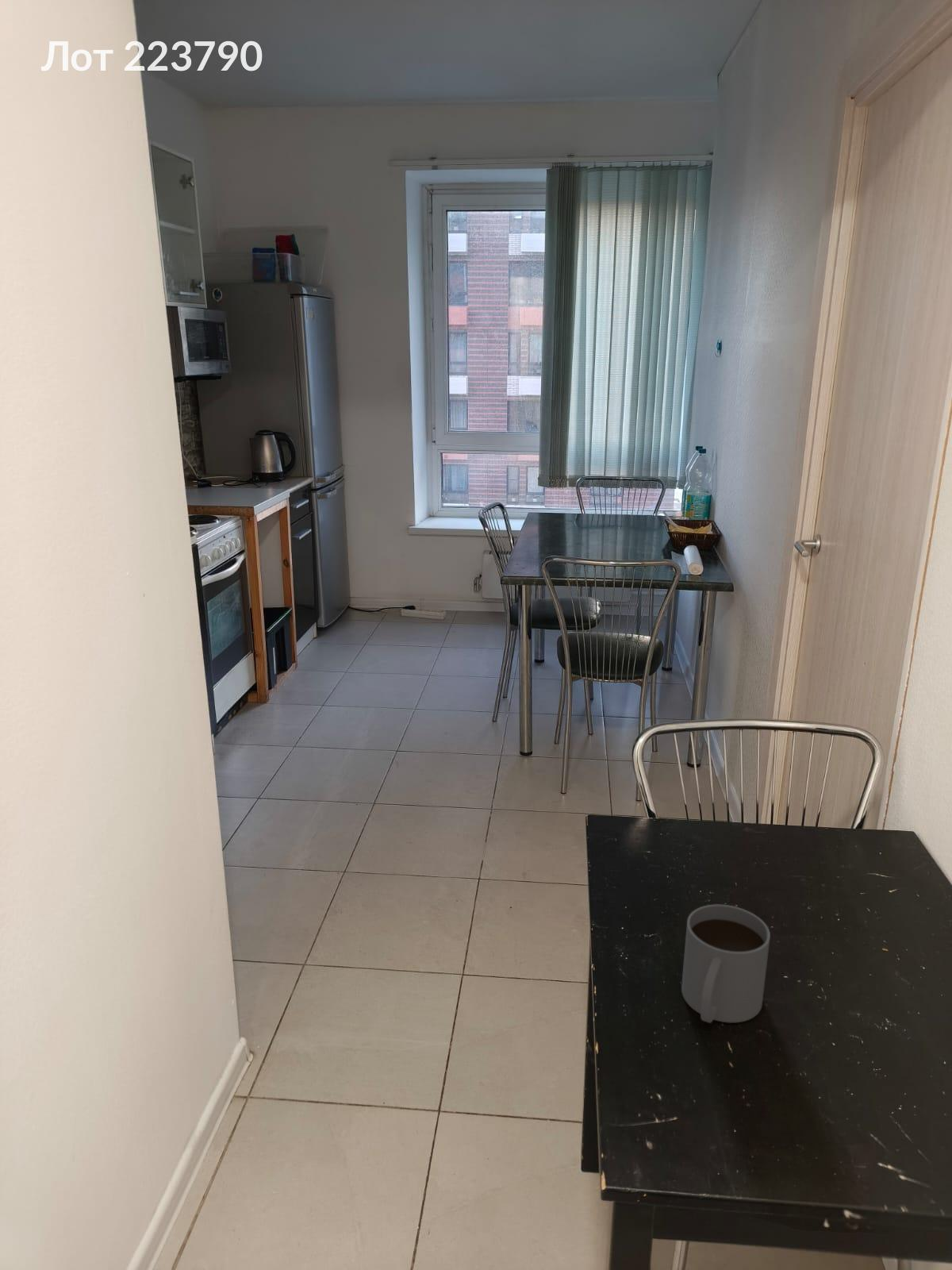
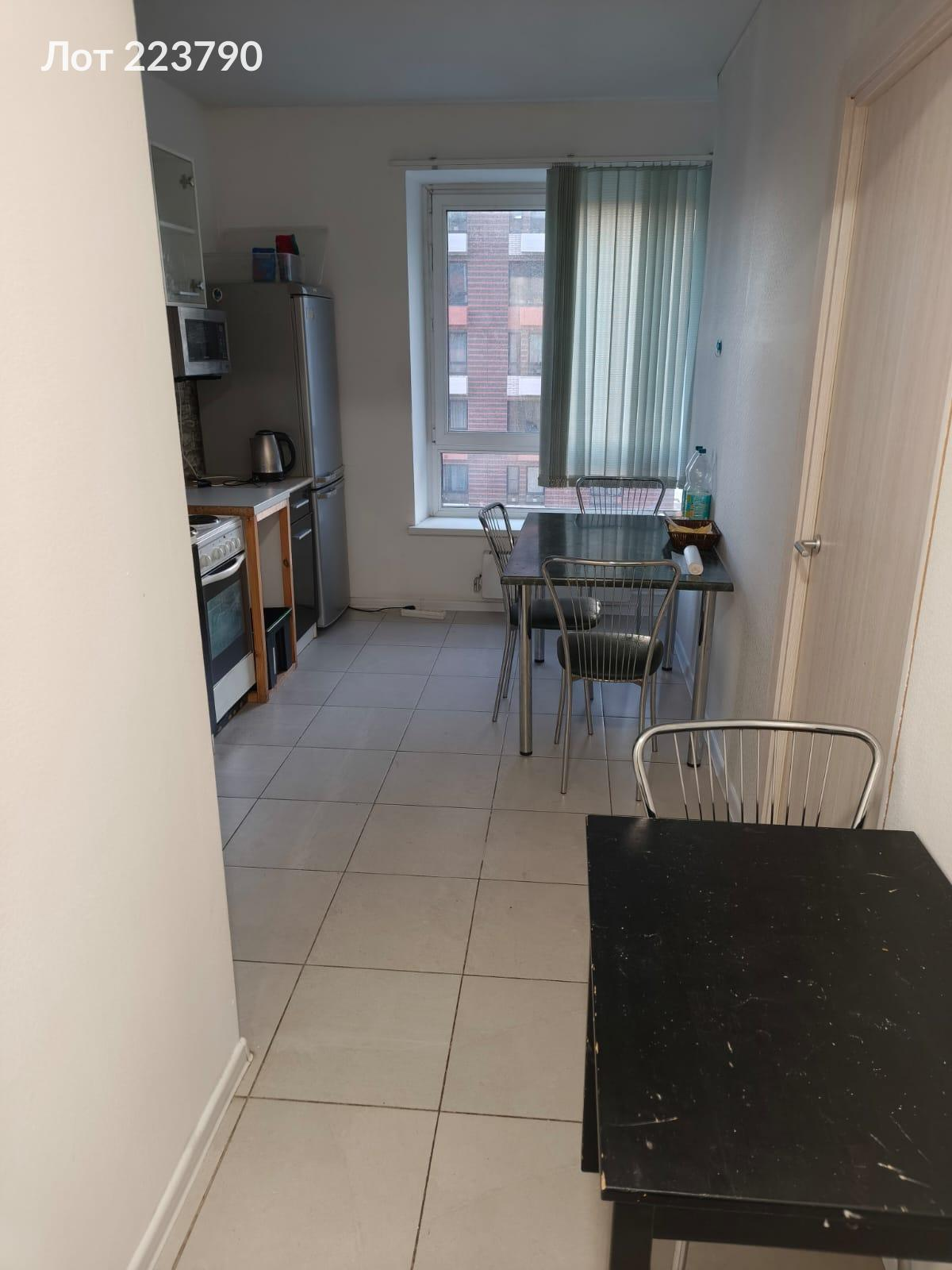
- mug [681,904,771,1024]
